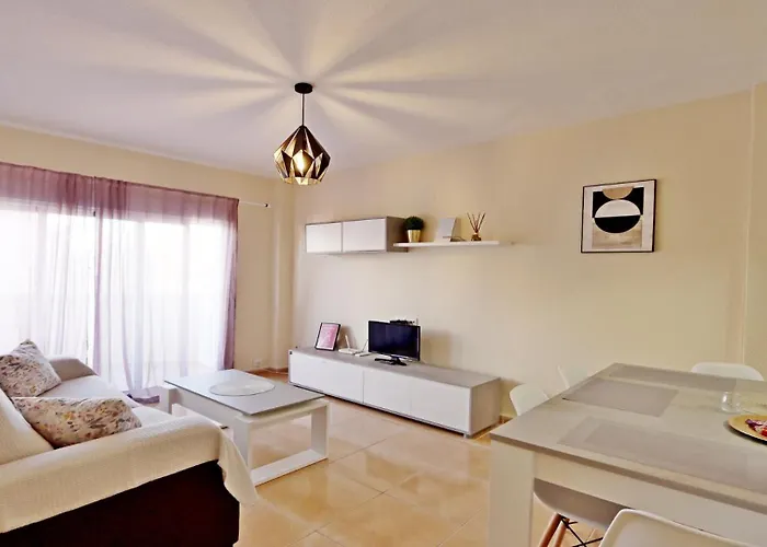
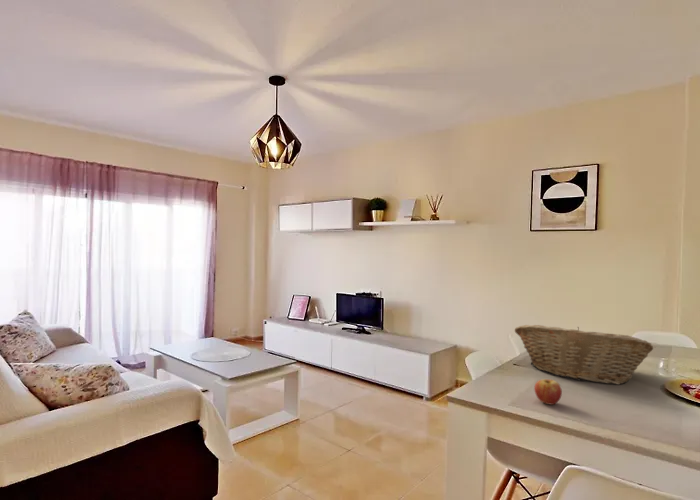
+ fruit basket [514,324,654,386]
+ fruit [533,378,563,406]
